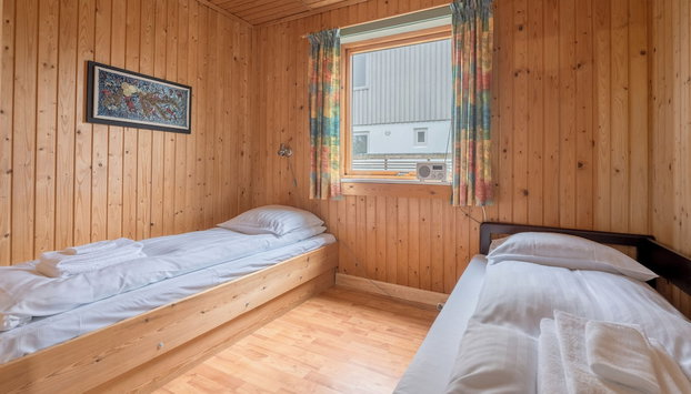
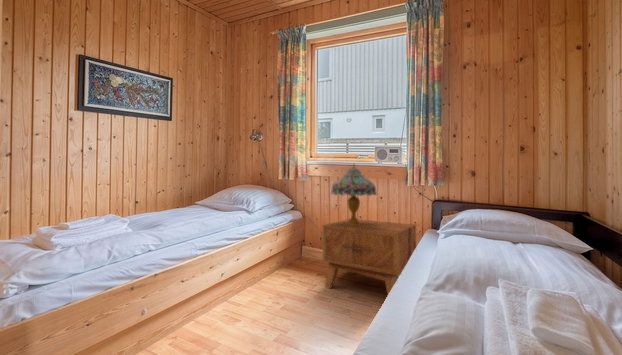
+ table lamp [330,163,378,225]
+ side table [322,218,417,296]
